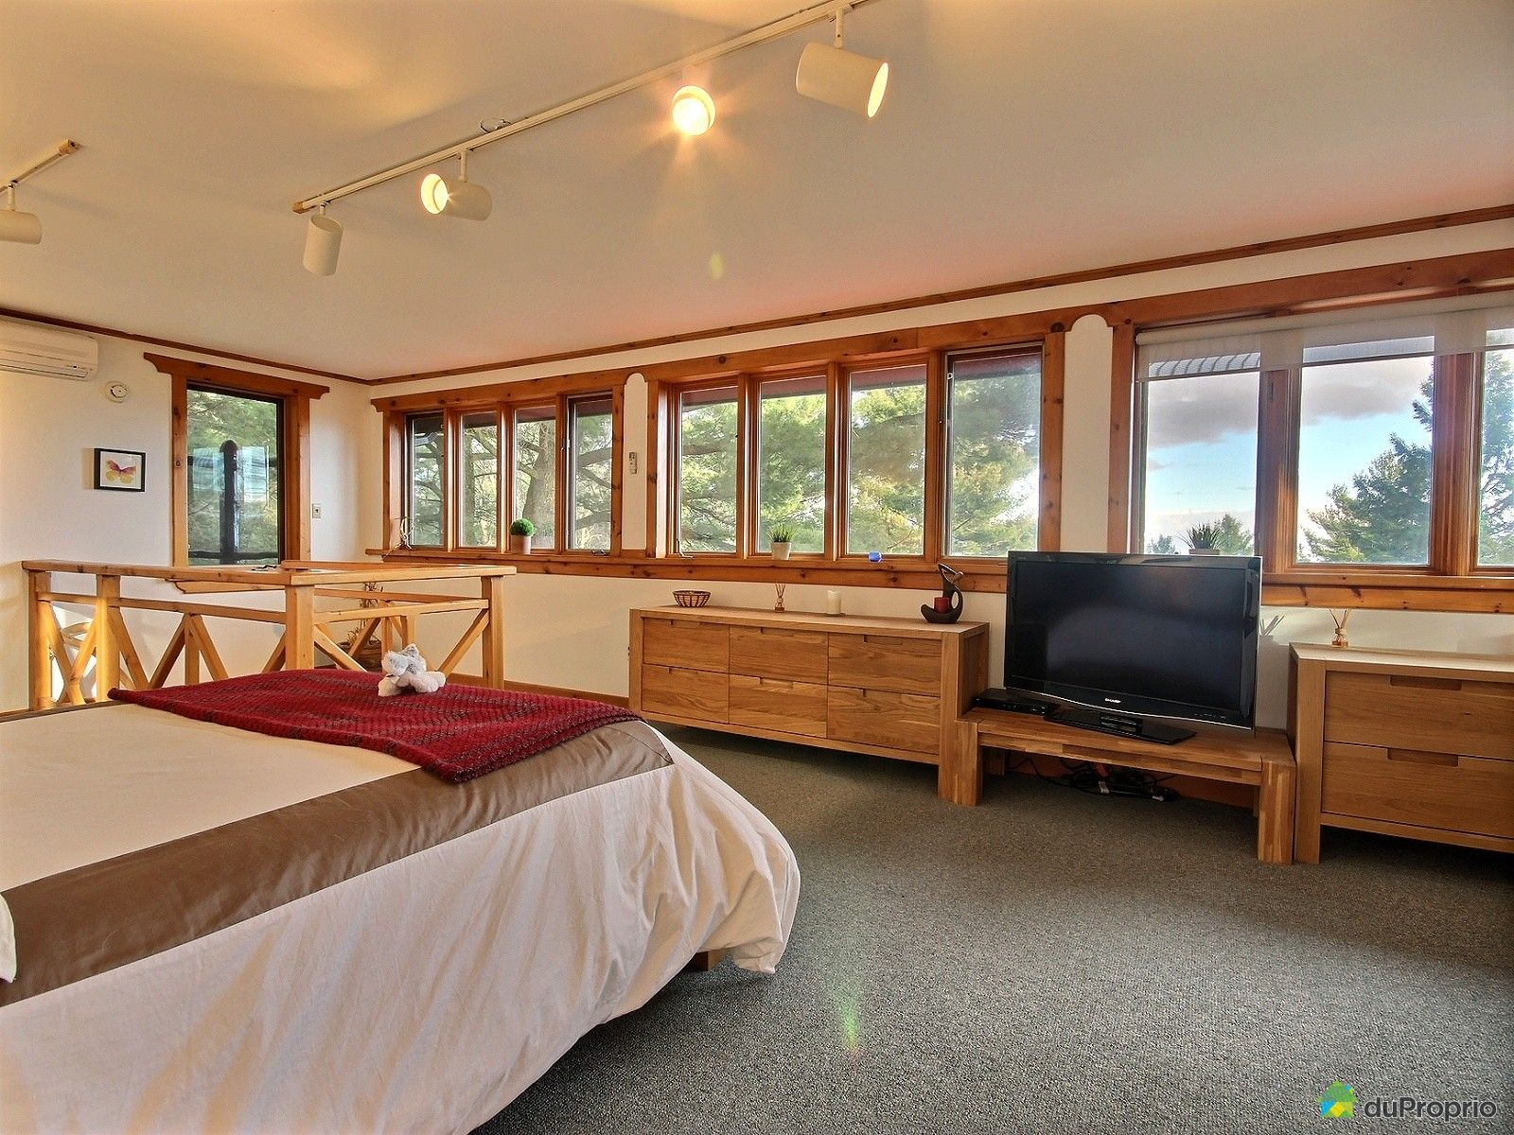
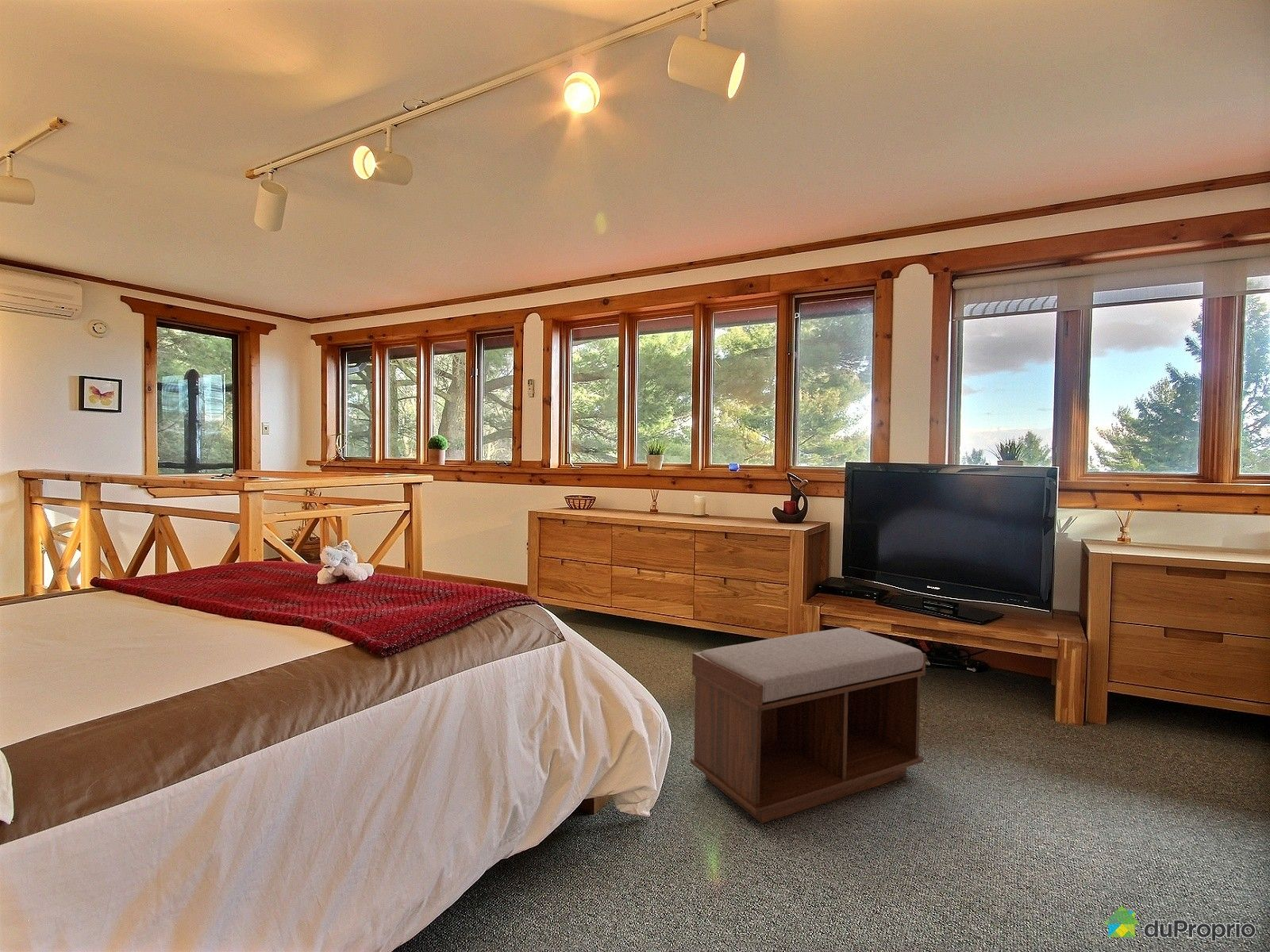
+ bench [690,627,926,824]
